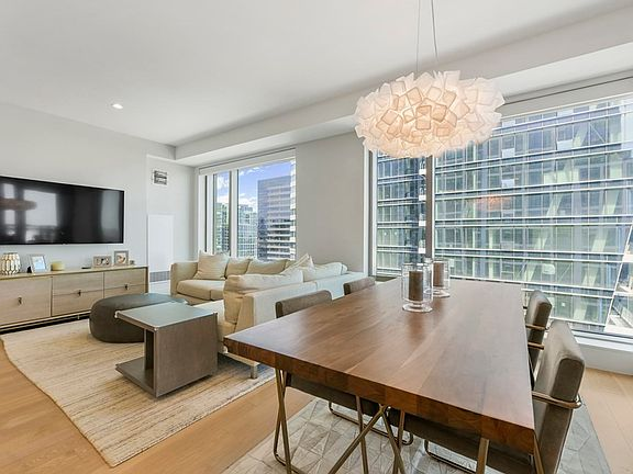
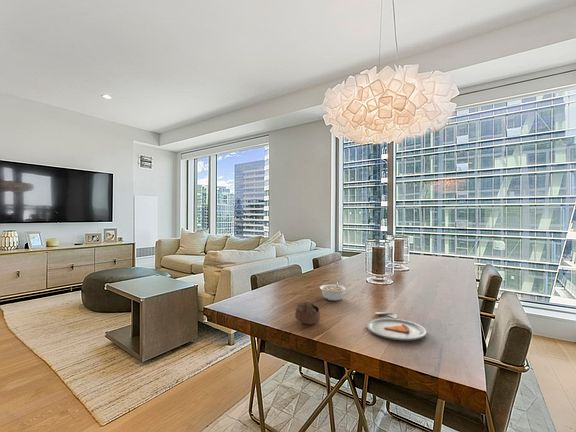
+ legume [319,281,347,301]
+ dinner plate [366,311,427,341]
+ cup [294,300,321,325]
